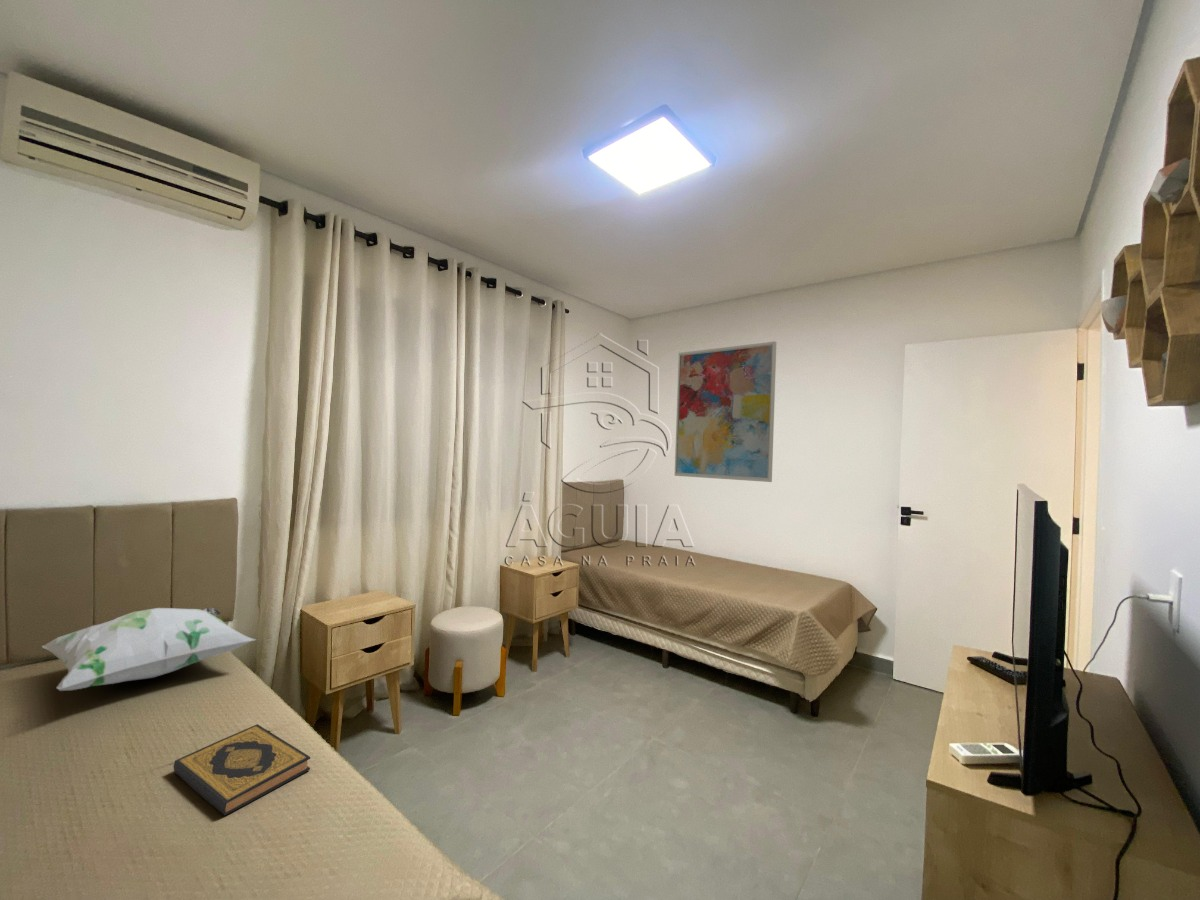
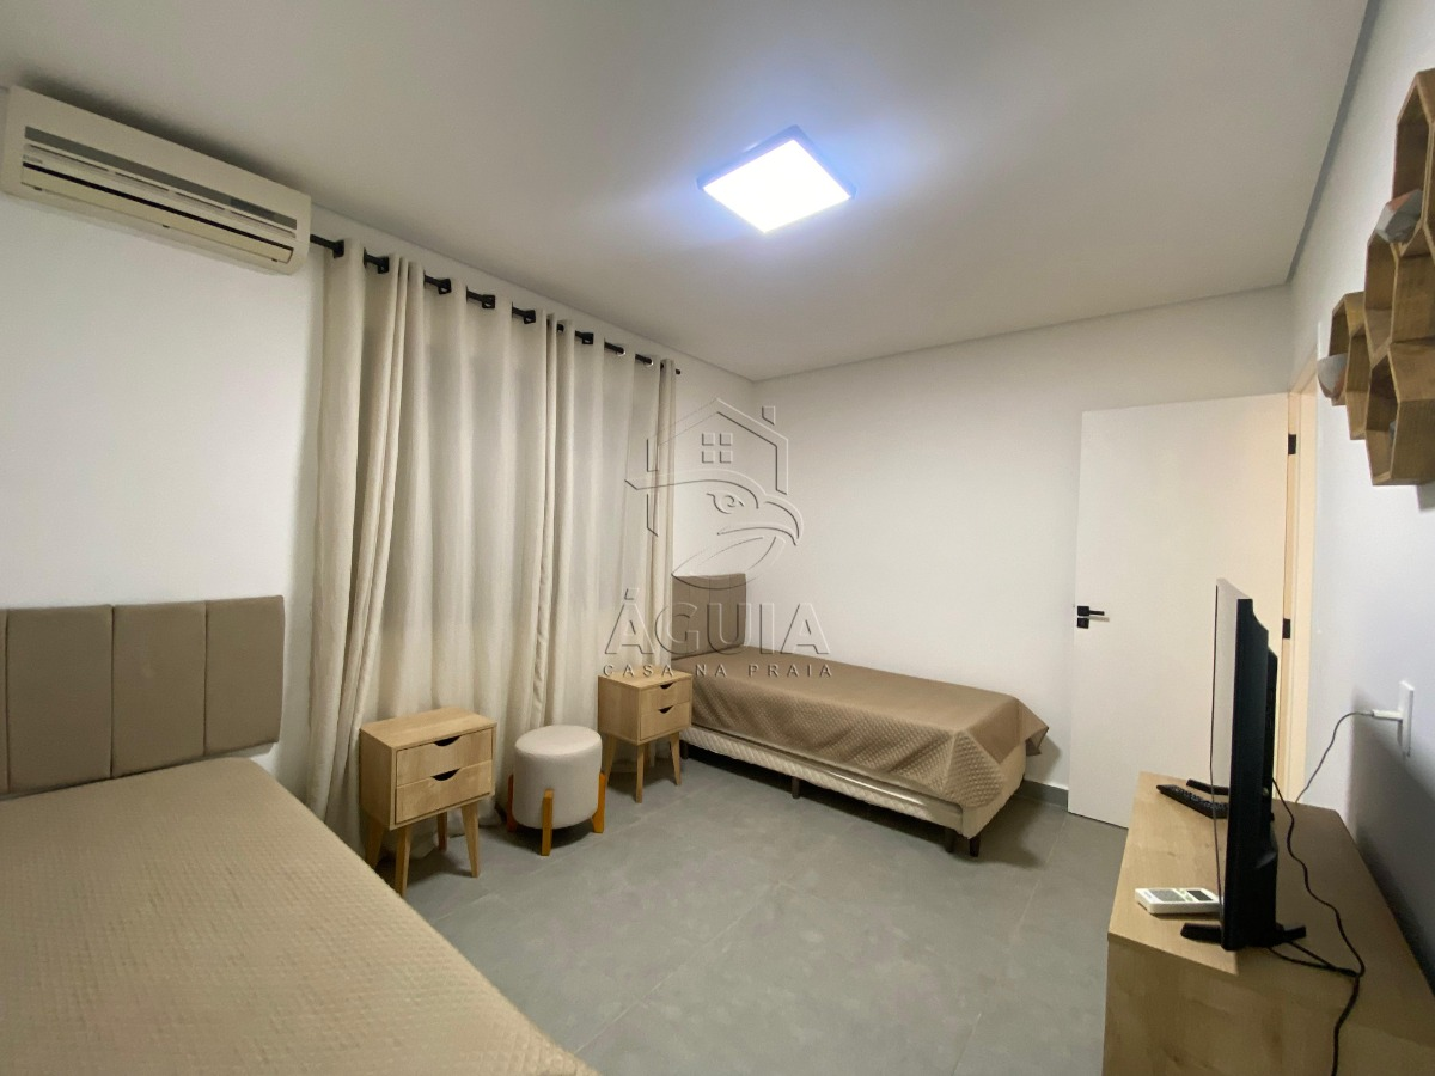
- hardback book [173,723,311,816]
- decorative pillow [41,606,257,692]
- wall art [674,340,777,483]
